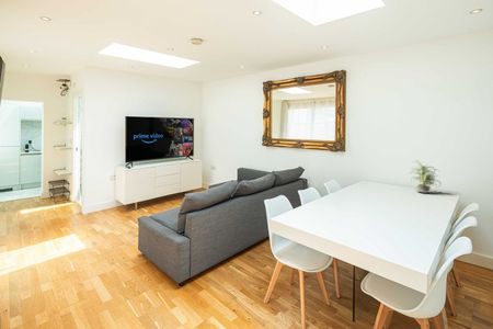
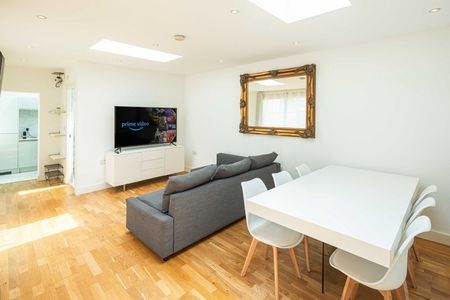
- potted plant [408,159,442,194]
